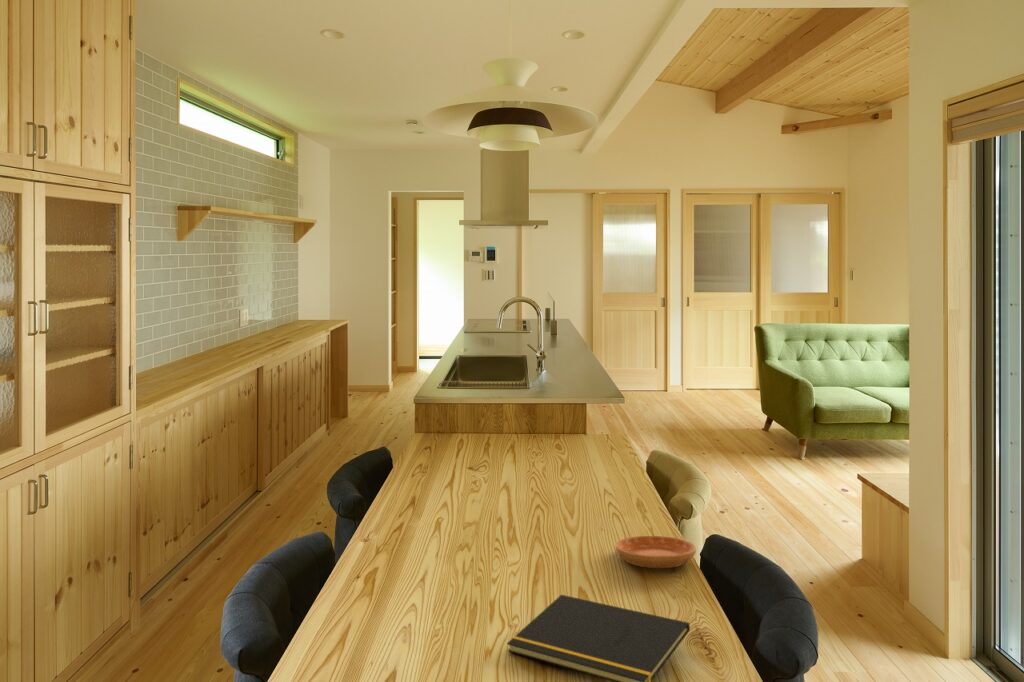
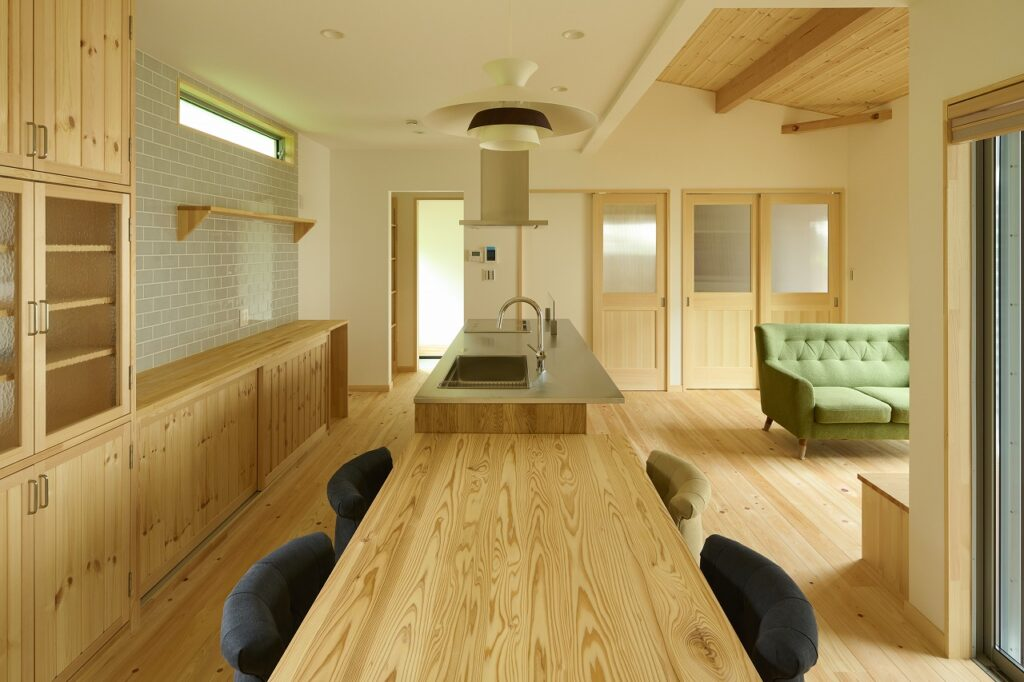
- notepad [506,594,691,682]
- saucer [614,535,697,569]
